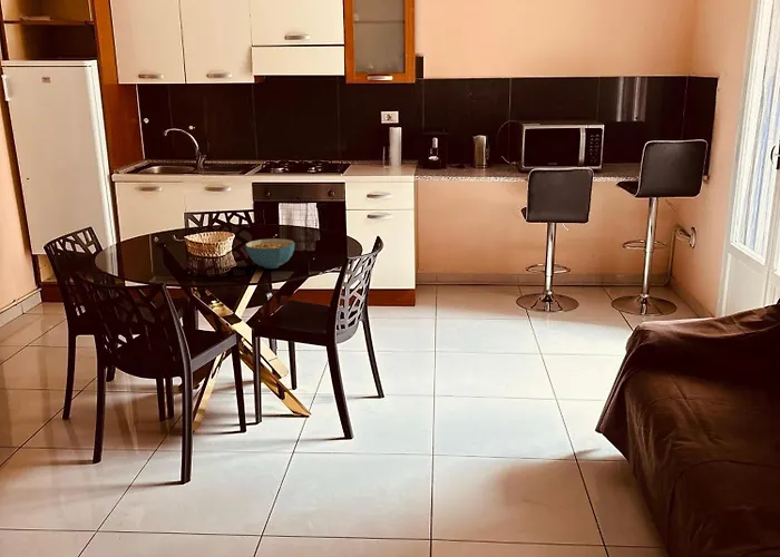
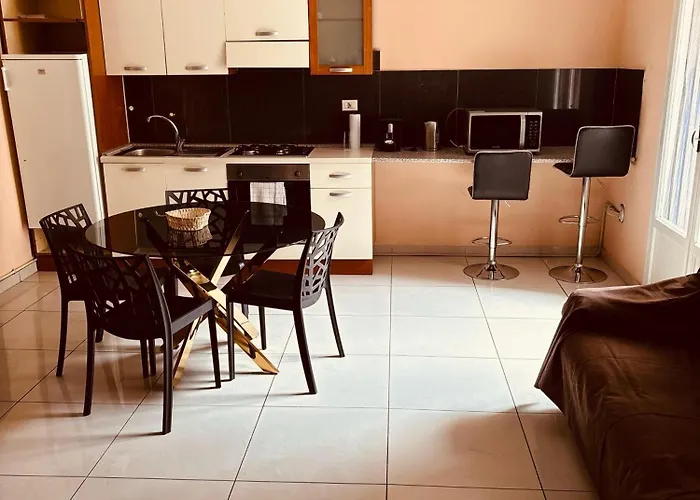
- cereal bowl [244,237,295,270]
